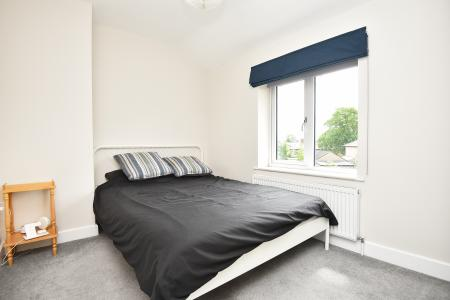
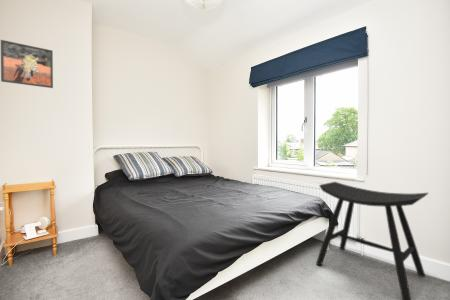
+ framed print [0,39,54,89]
+ stool [315,181,429,300]
